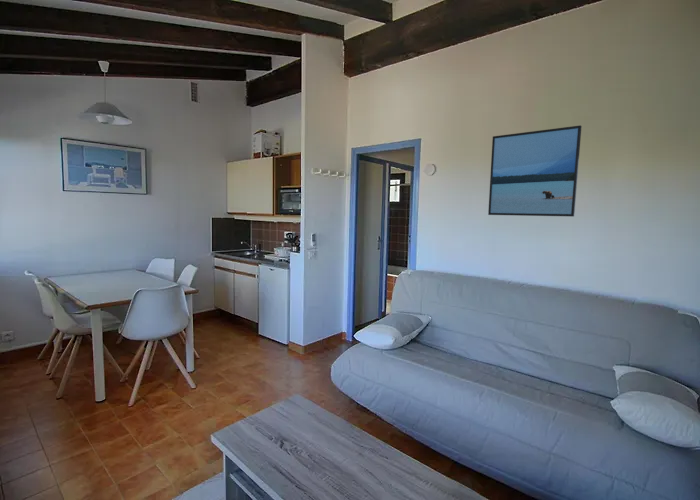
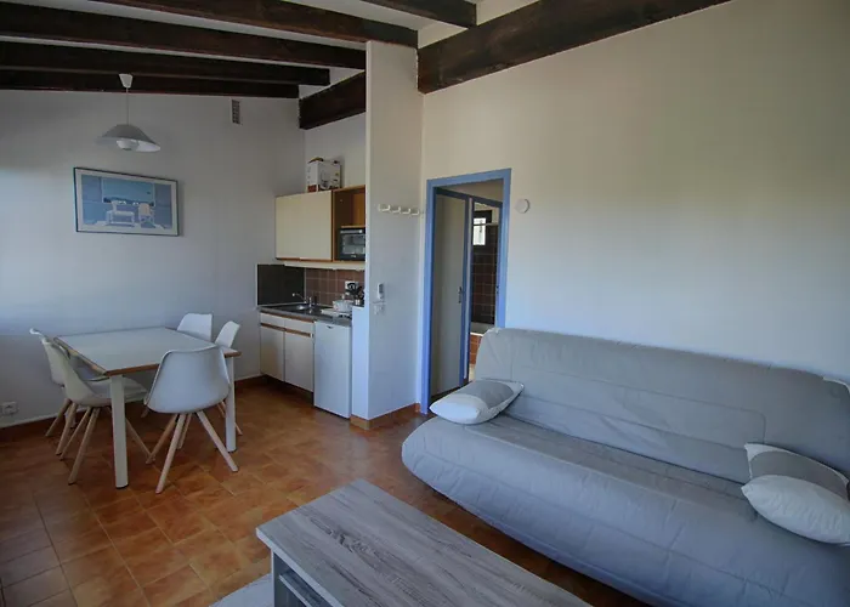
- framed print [487,124,583,217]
